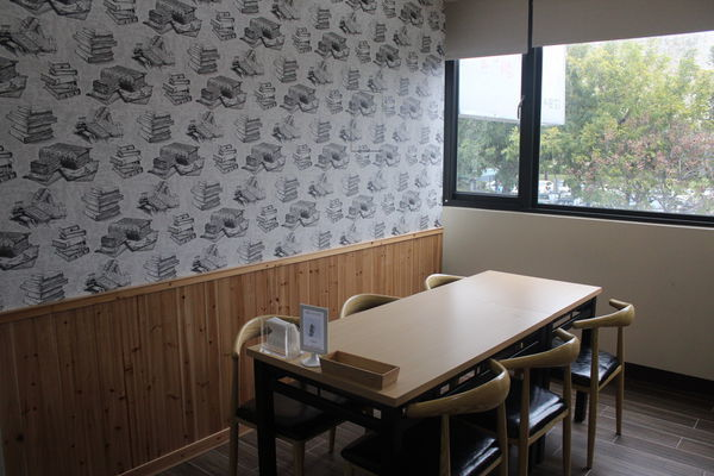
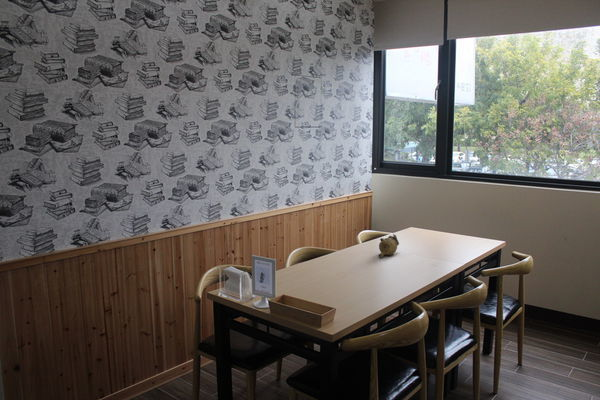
+ teapot [377,233,400,258]
